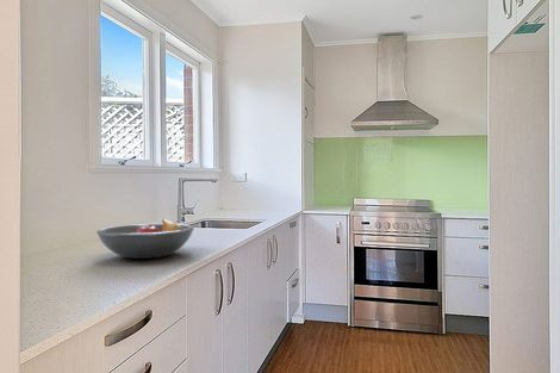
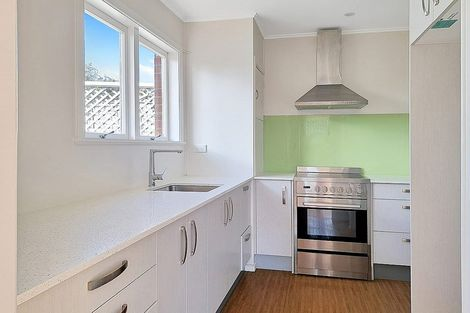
- fruit bowl [95,217,195,260]
